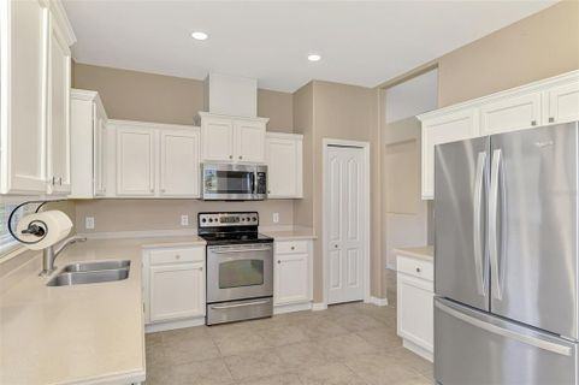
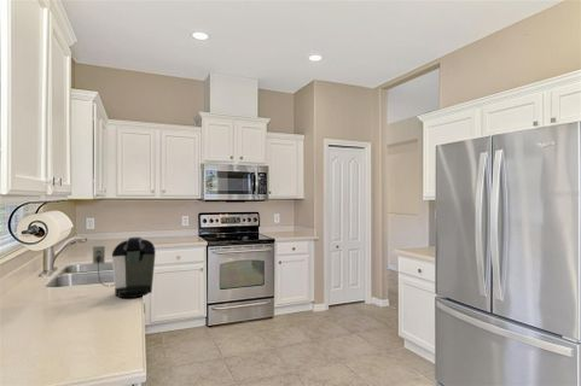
+ coffee maker [92,236,157,299]
